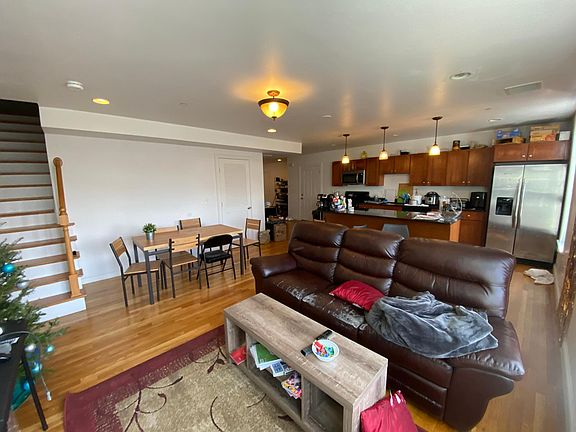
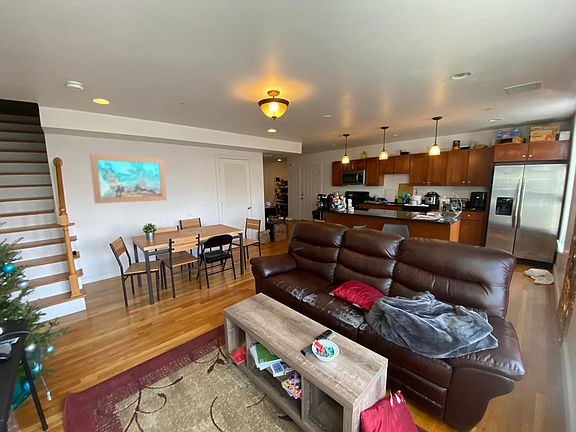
+ wall art [89,153,168,204]
